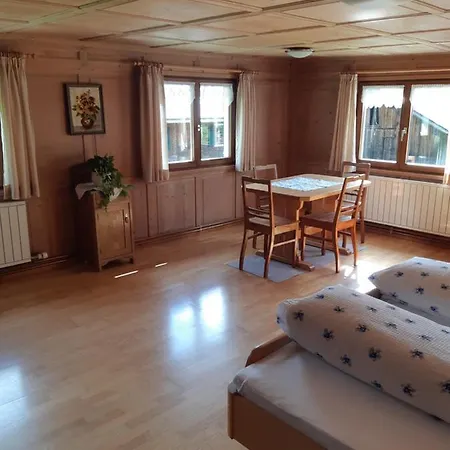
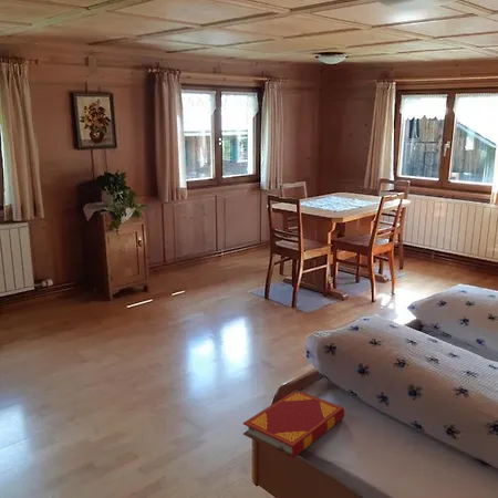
+ hardback book [242,388,345,459]
